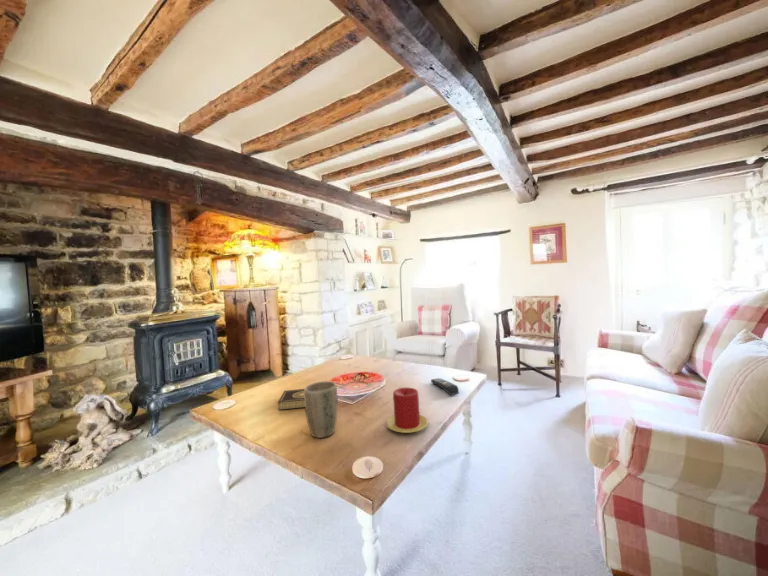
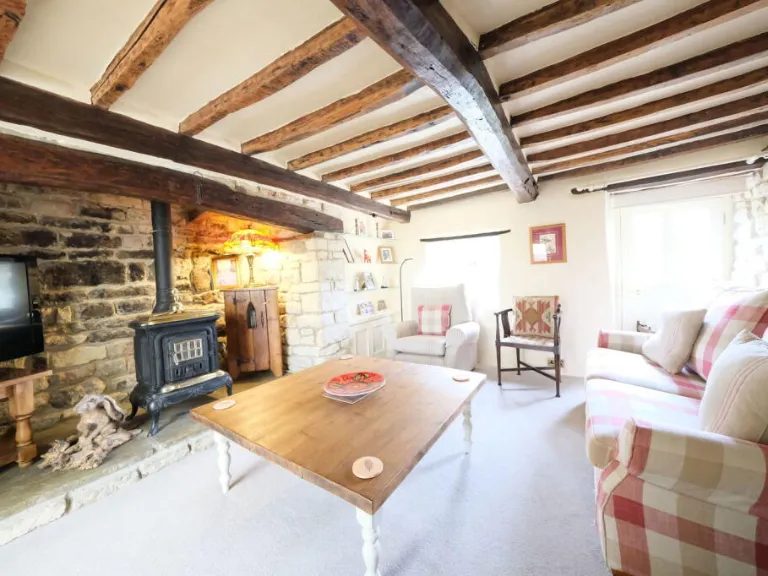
- candle [386,387,429,434]
- remote control [430,377,460,396]
- plant pot [304,380,339,439]
- book [277,388,305,411]
